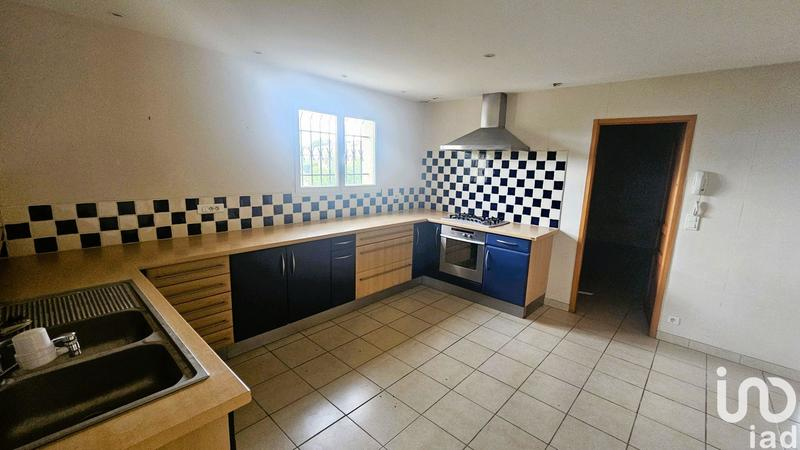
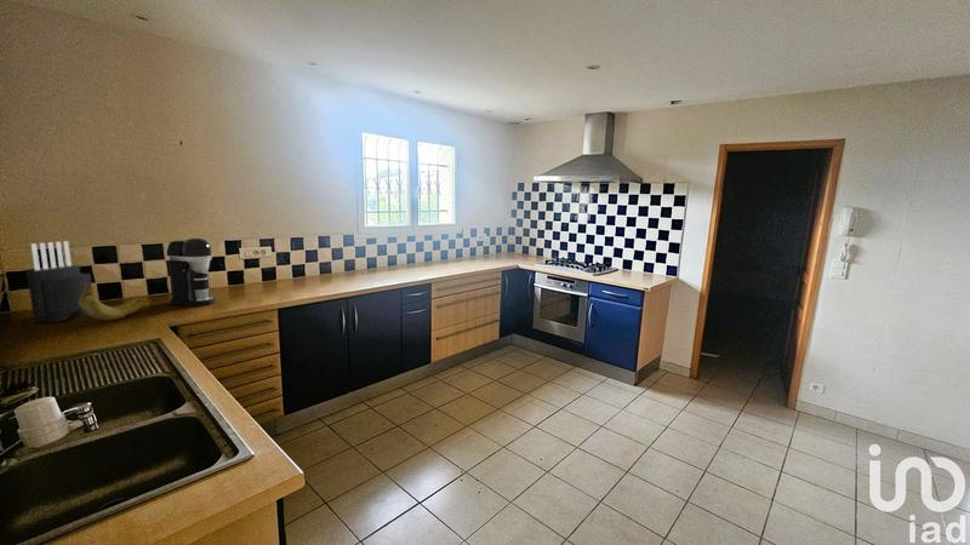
+ banana [80,280,147,322]
+ coffee maker [165,236,217,306]
+ knife block [25,240,95,323]
